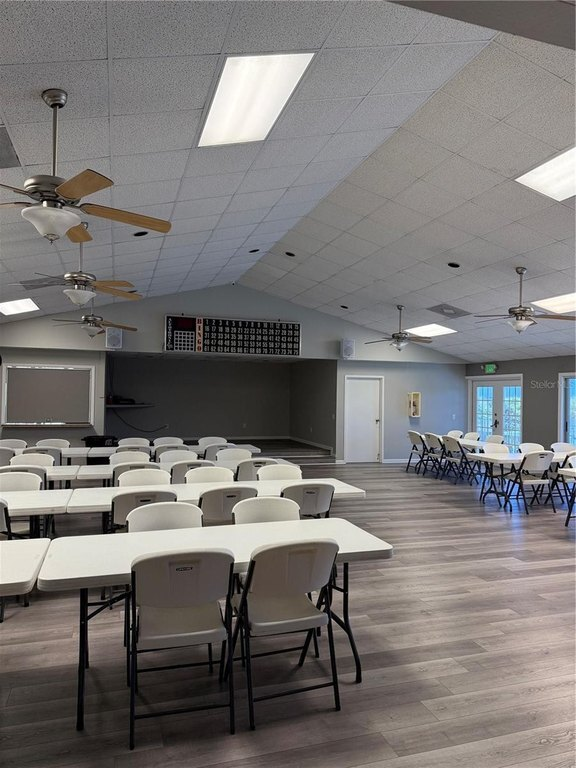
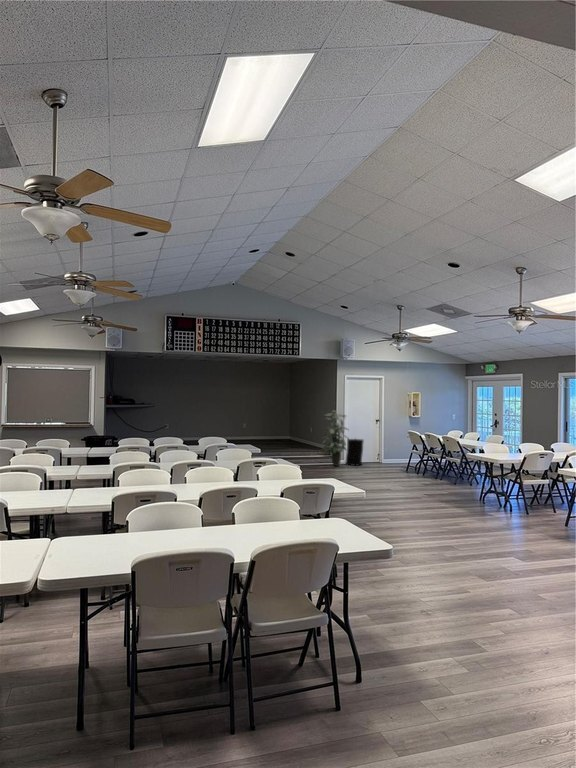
+ indoor plant [321,410,350,467]
+ trash can [344,437,365,467]
